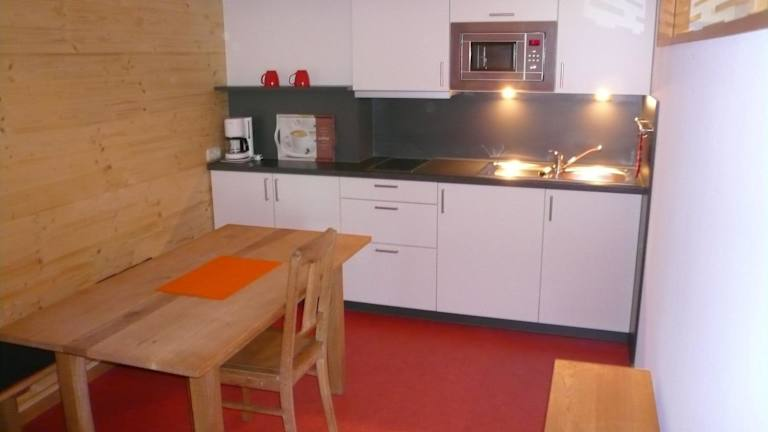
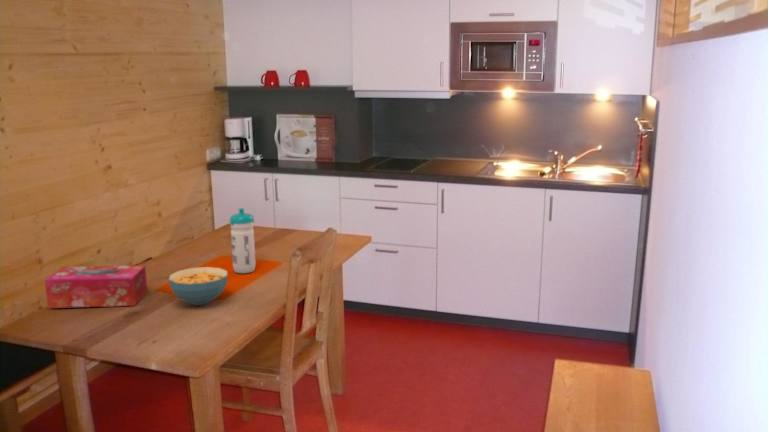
+ water bottle [229,207,257,274]
+ tissue box [44,264,148,309]
+ cereal bowl [168,266,229,306]
